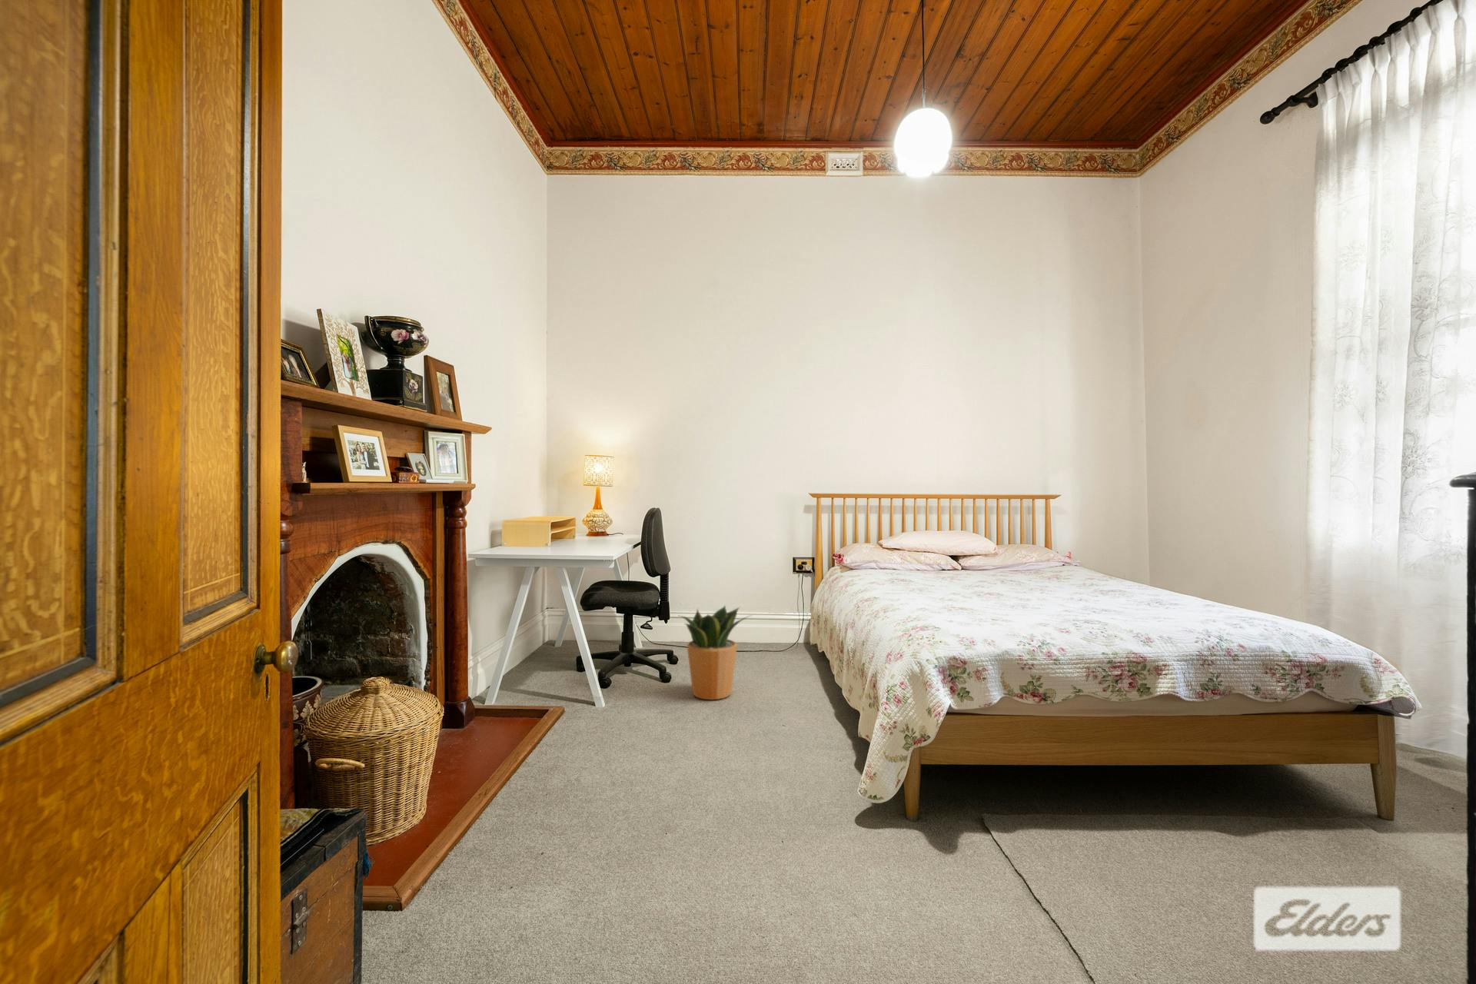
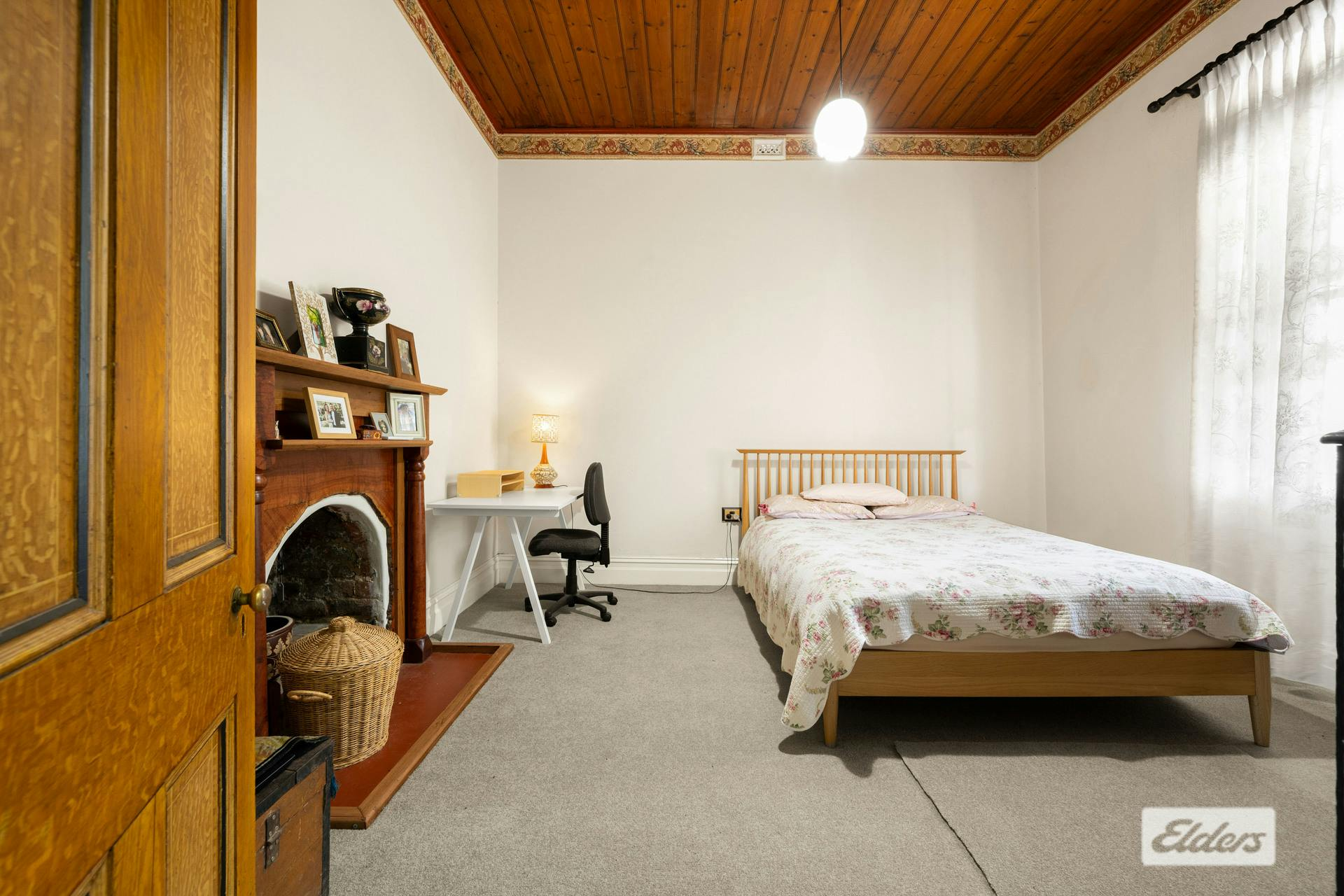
- potted plant [679,604,752,701]
